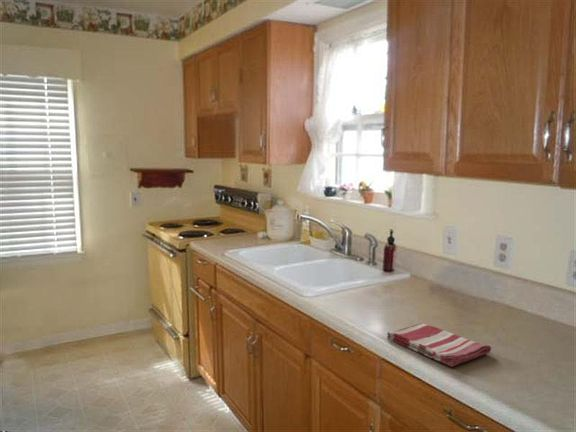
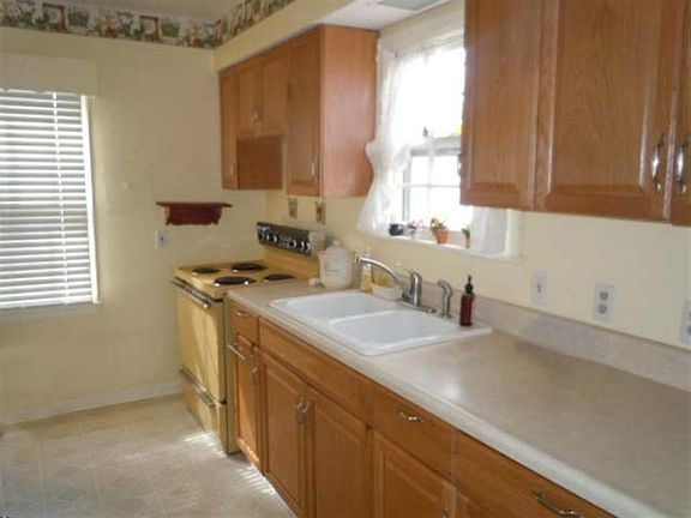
- dish towel [386,322,492,368]
